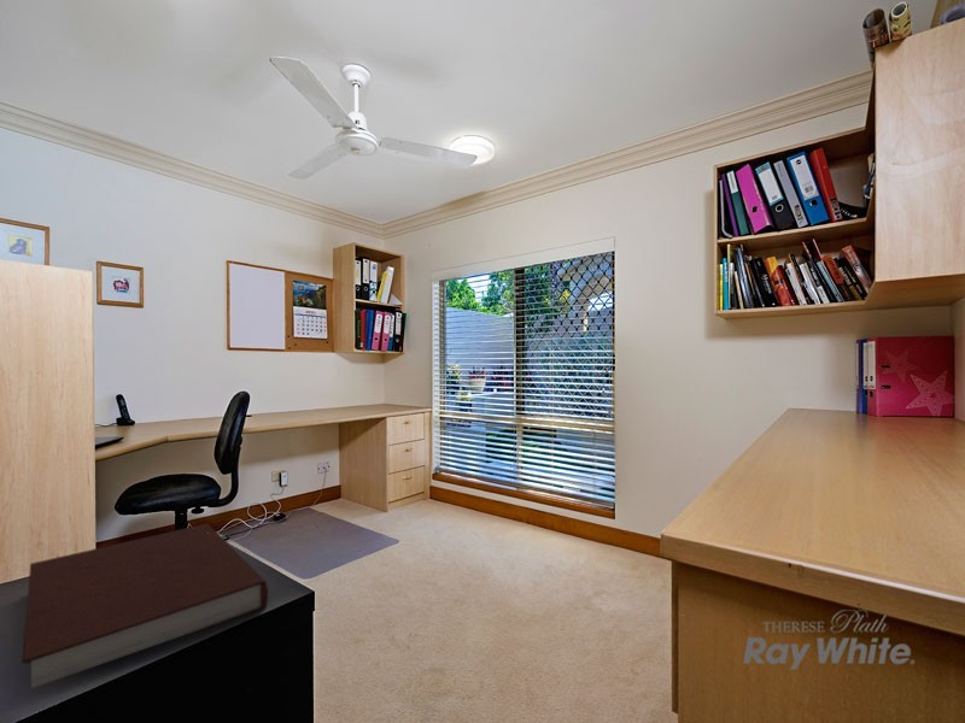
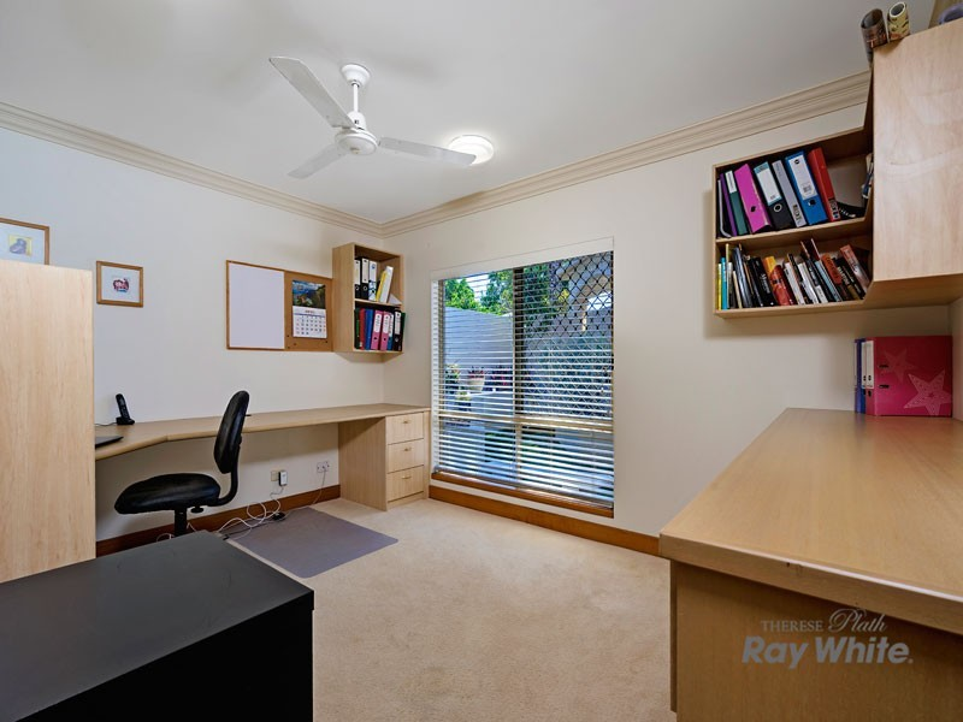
- notebook [21,523,269,689]
